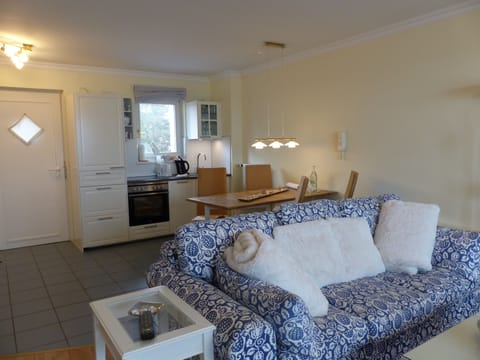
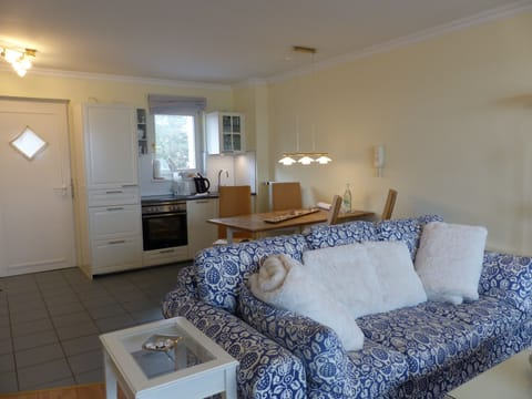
- remote control [138,310,156,341]
